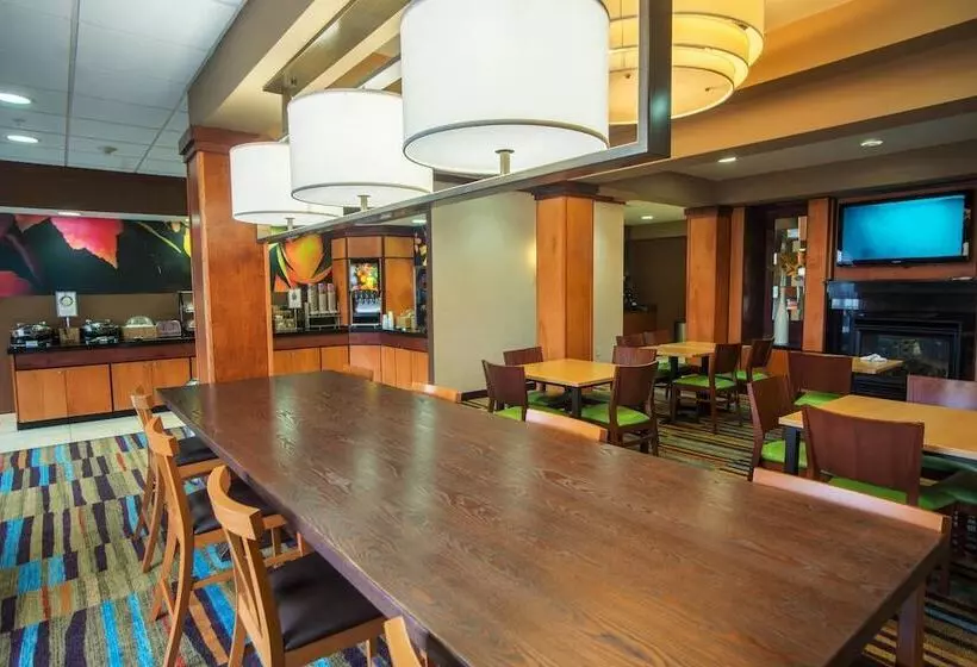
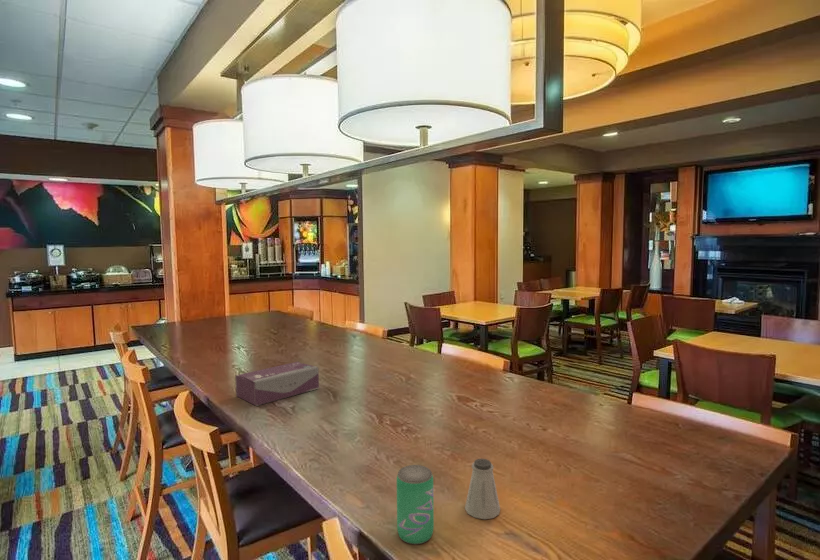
+ saltshaker [464,458,501,520]
+ beverage can [396,464,435,545]
+ tissue box [234,361,320,407]
